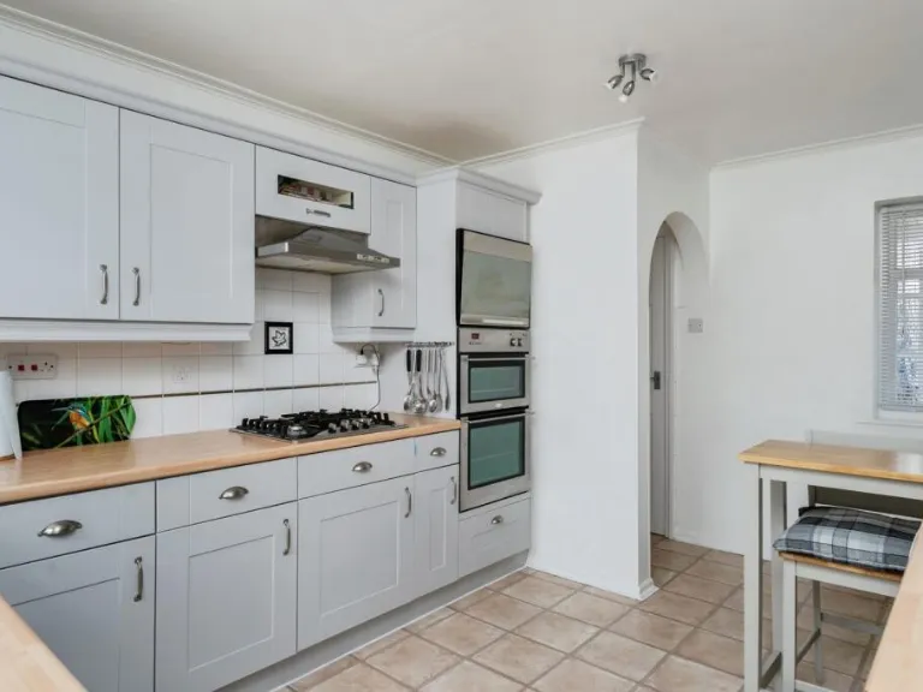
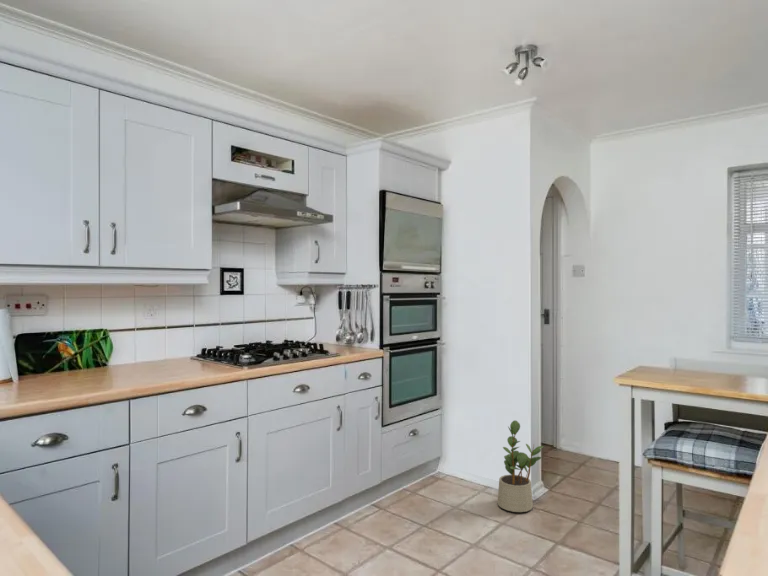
+ potted plant [497,420,545,513]
